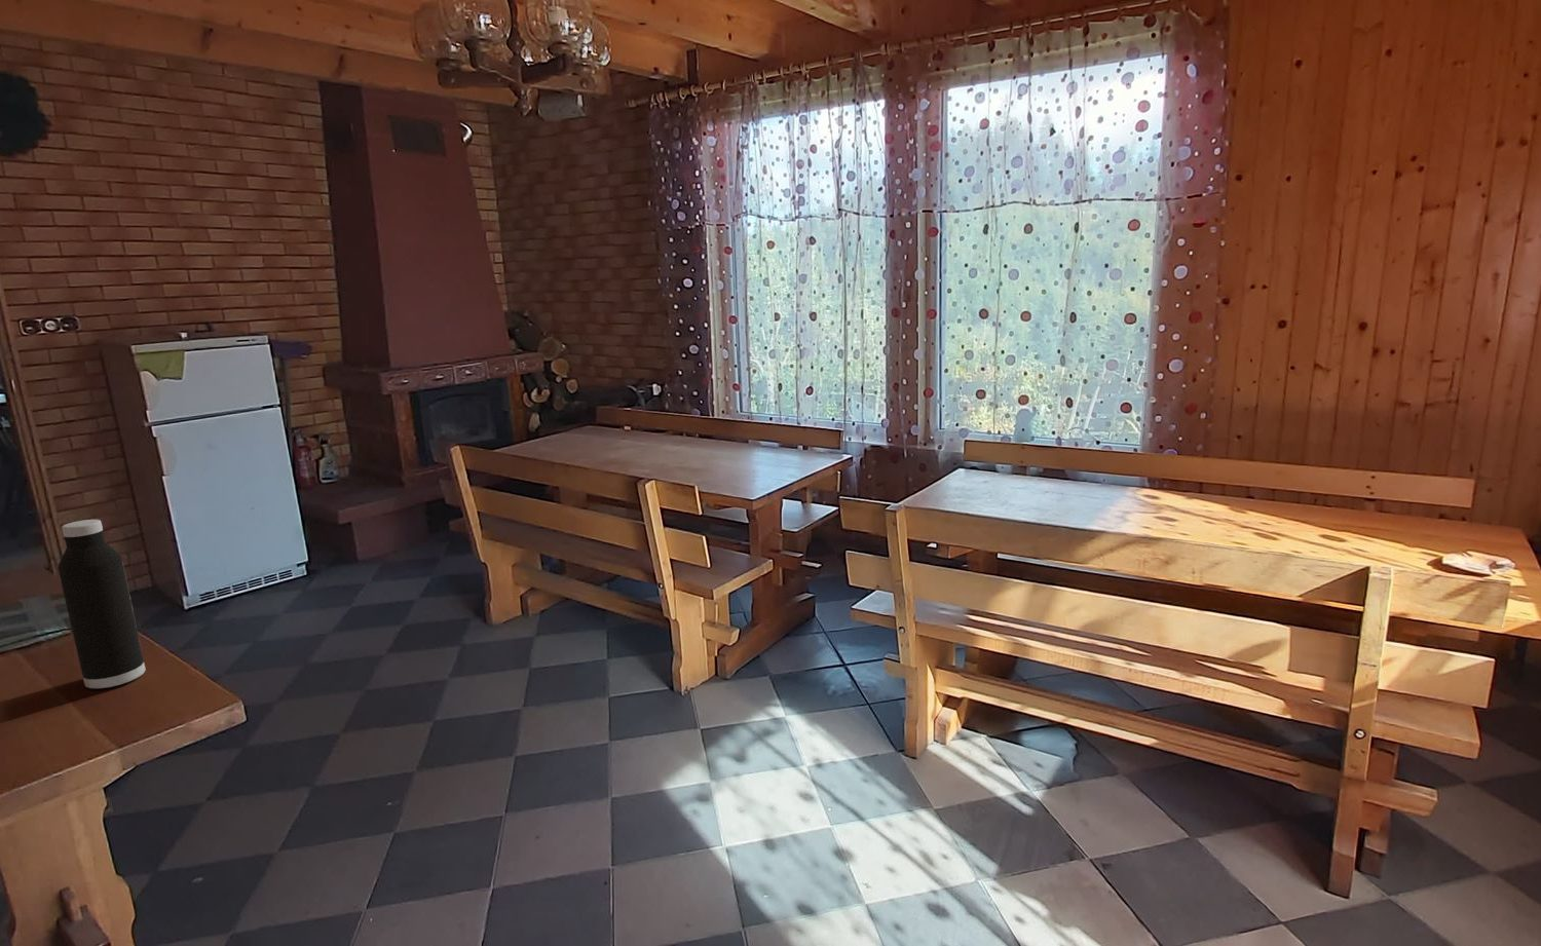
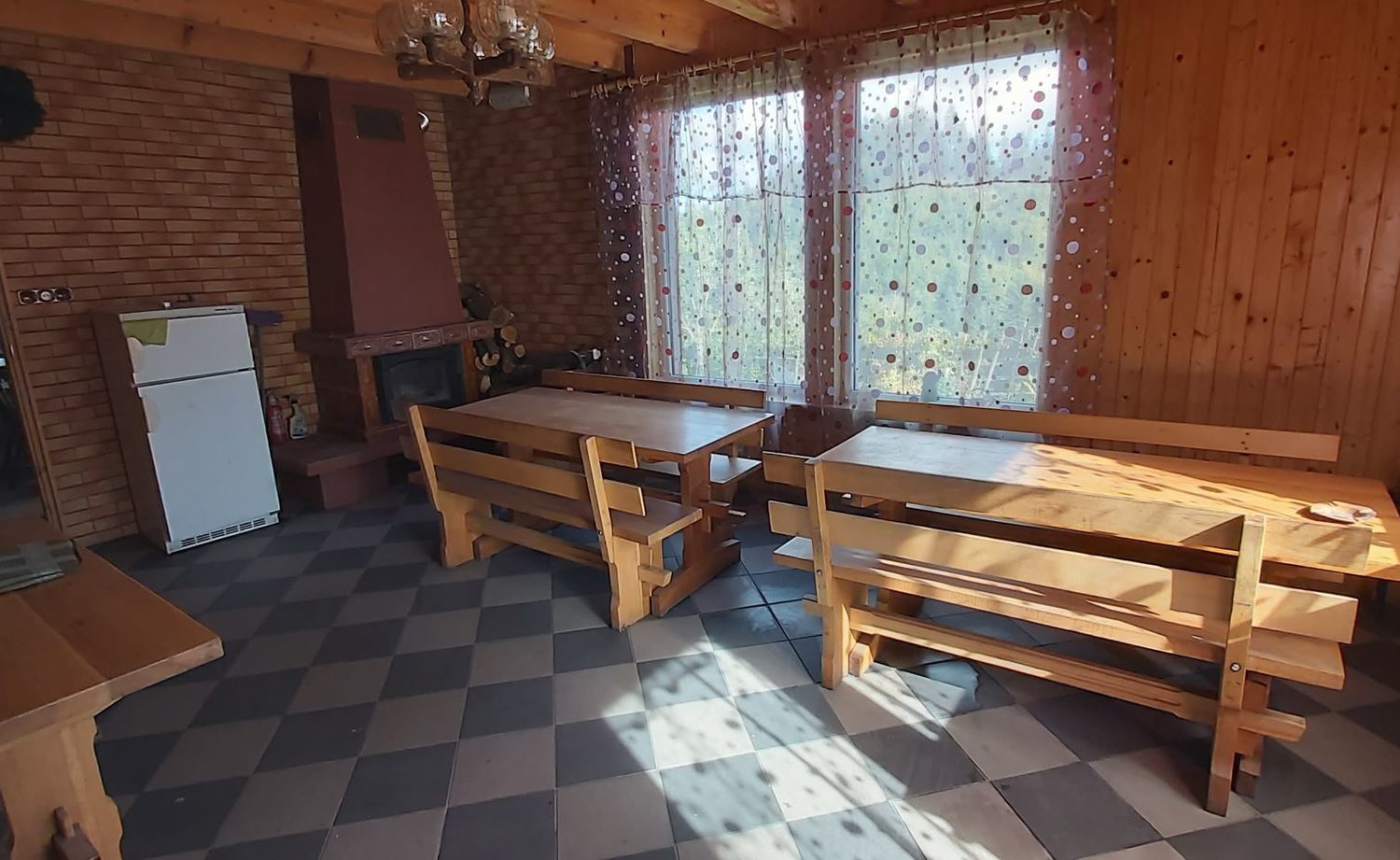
- water bottle [56,519,146,690]
